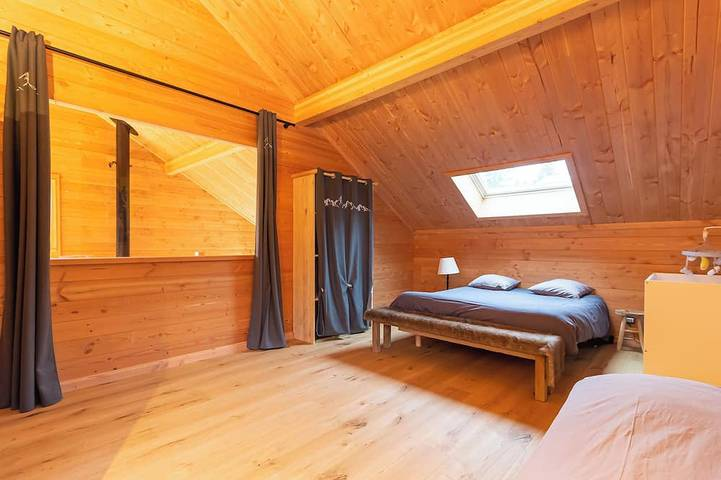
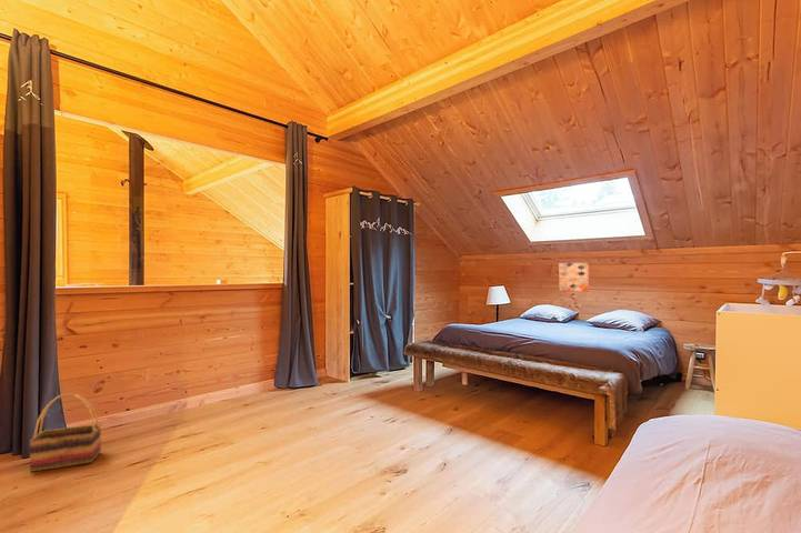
+ basket [28,392,102,473]
+ wall art [558,261,590,292]
